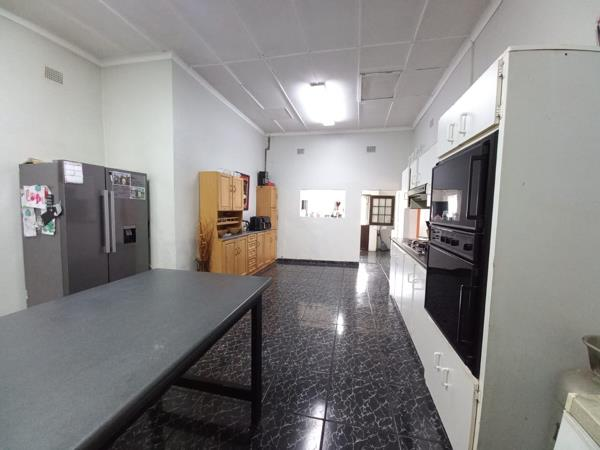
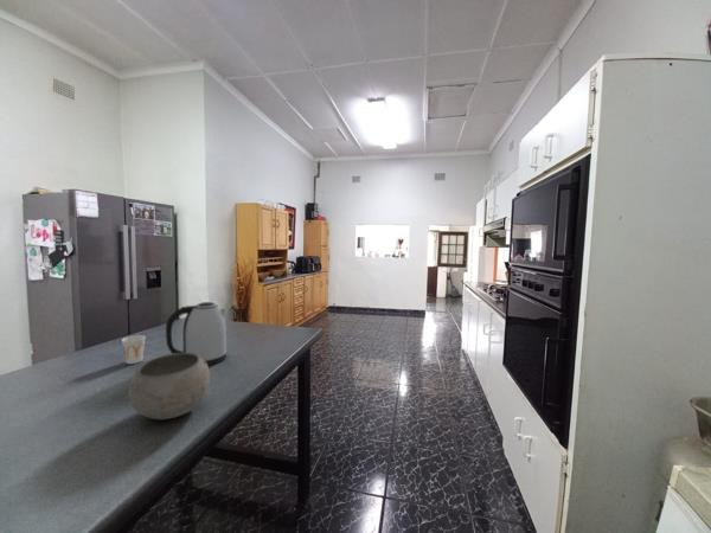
+ bowl [127,353,211,420]
+ kettle [165,301,229,366]
+ cup [121,334,147,365]
